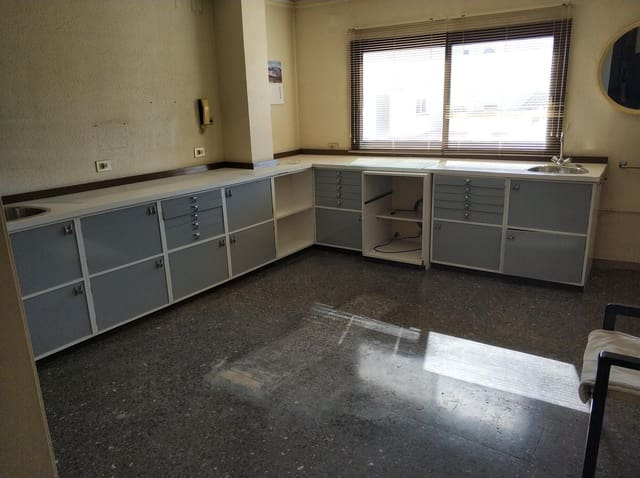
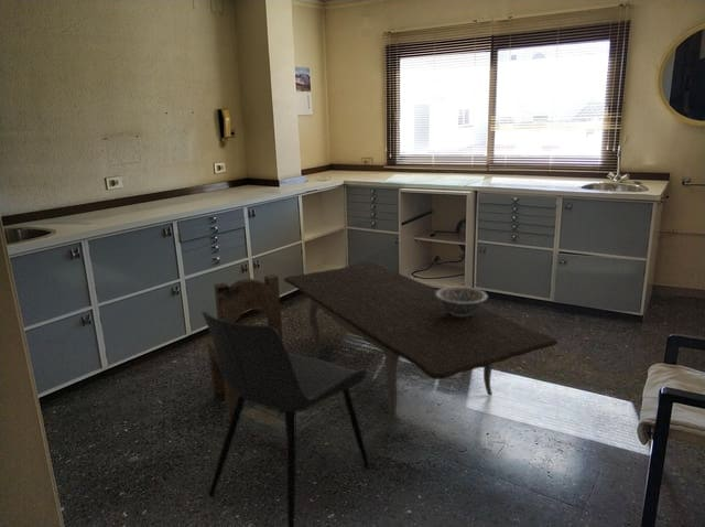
+ chair [206,273,284,422]
+ decorative bowl [435,286,489,316]
+ chair [200,310,370,527]
+ dining table [283,262,558,429]
